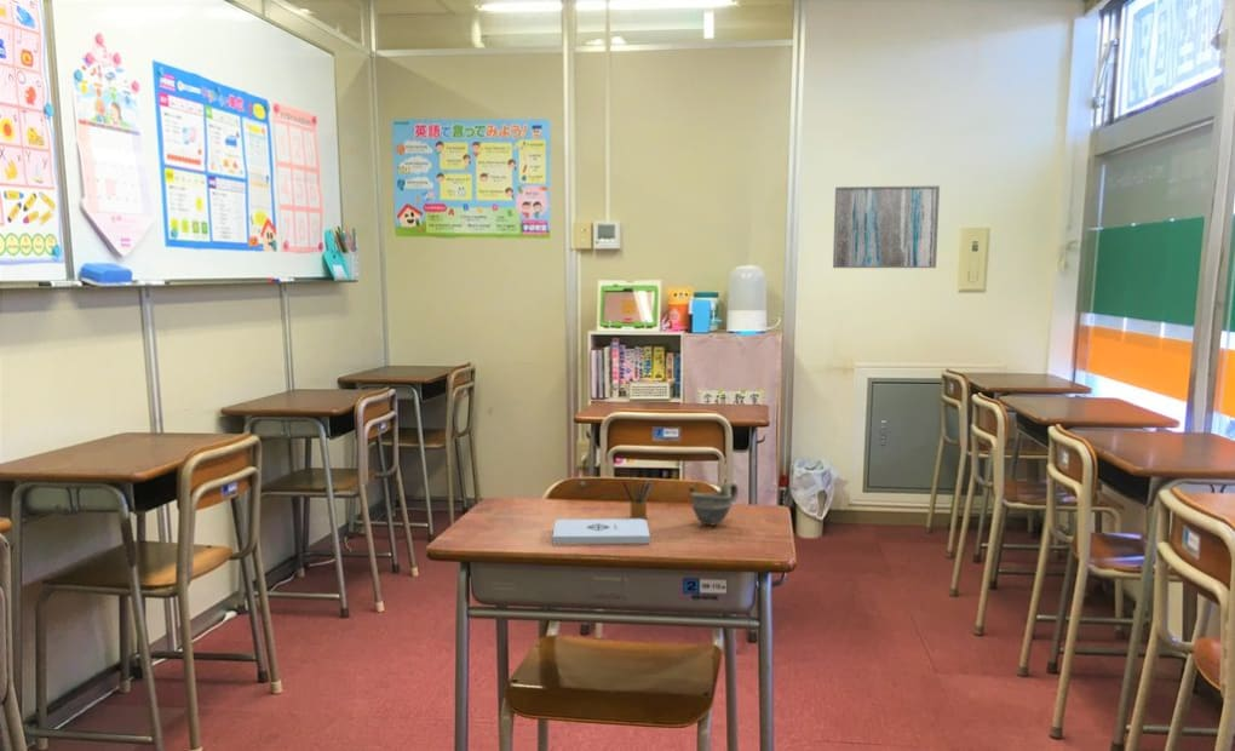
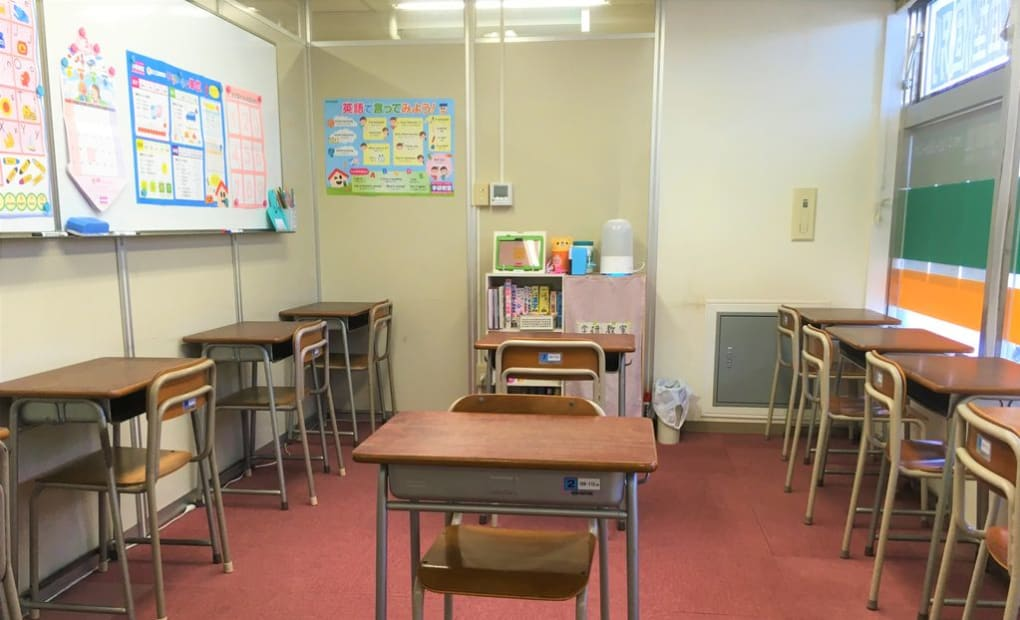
- pencil box [621,476,655,520]
- notepad [552,517,651,545]
- wall art [832,184,941,269]
- cup [690,481,740,526]
